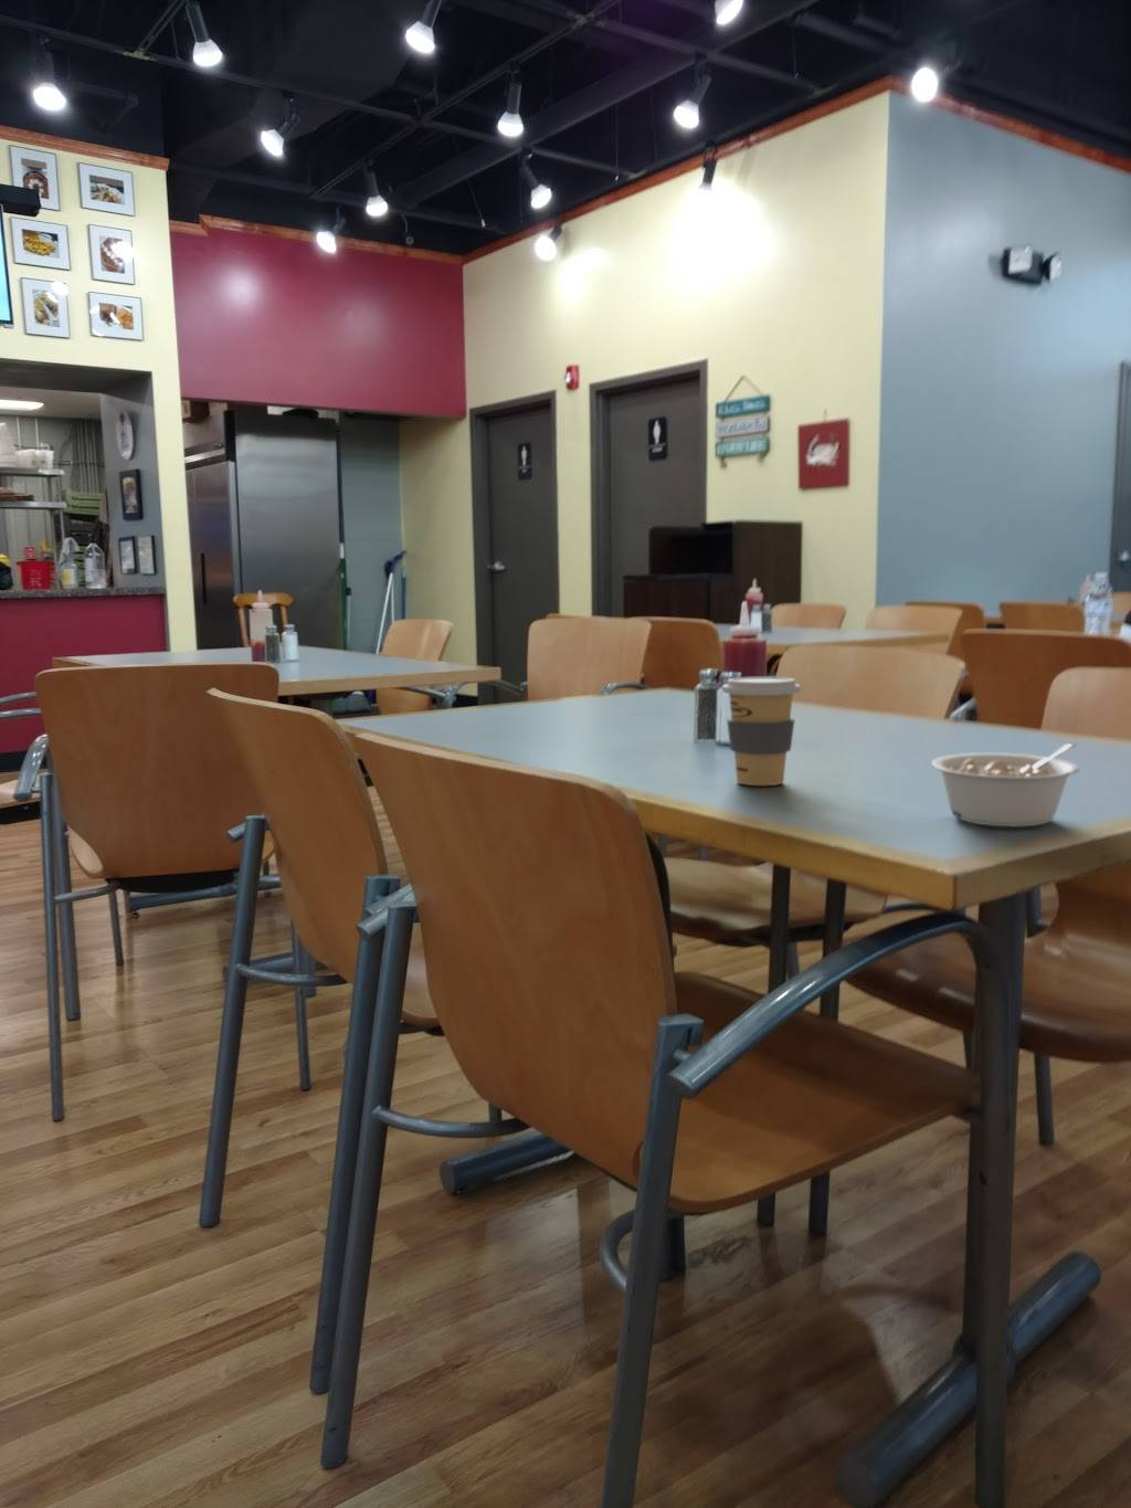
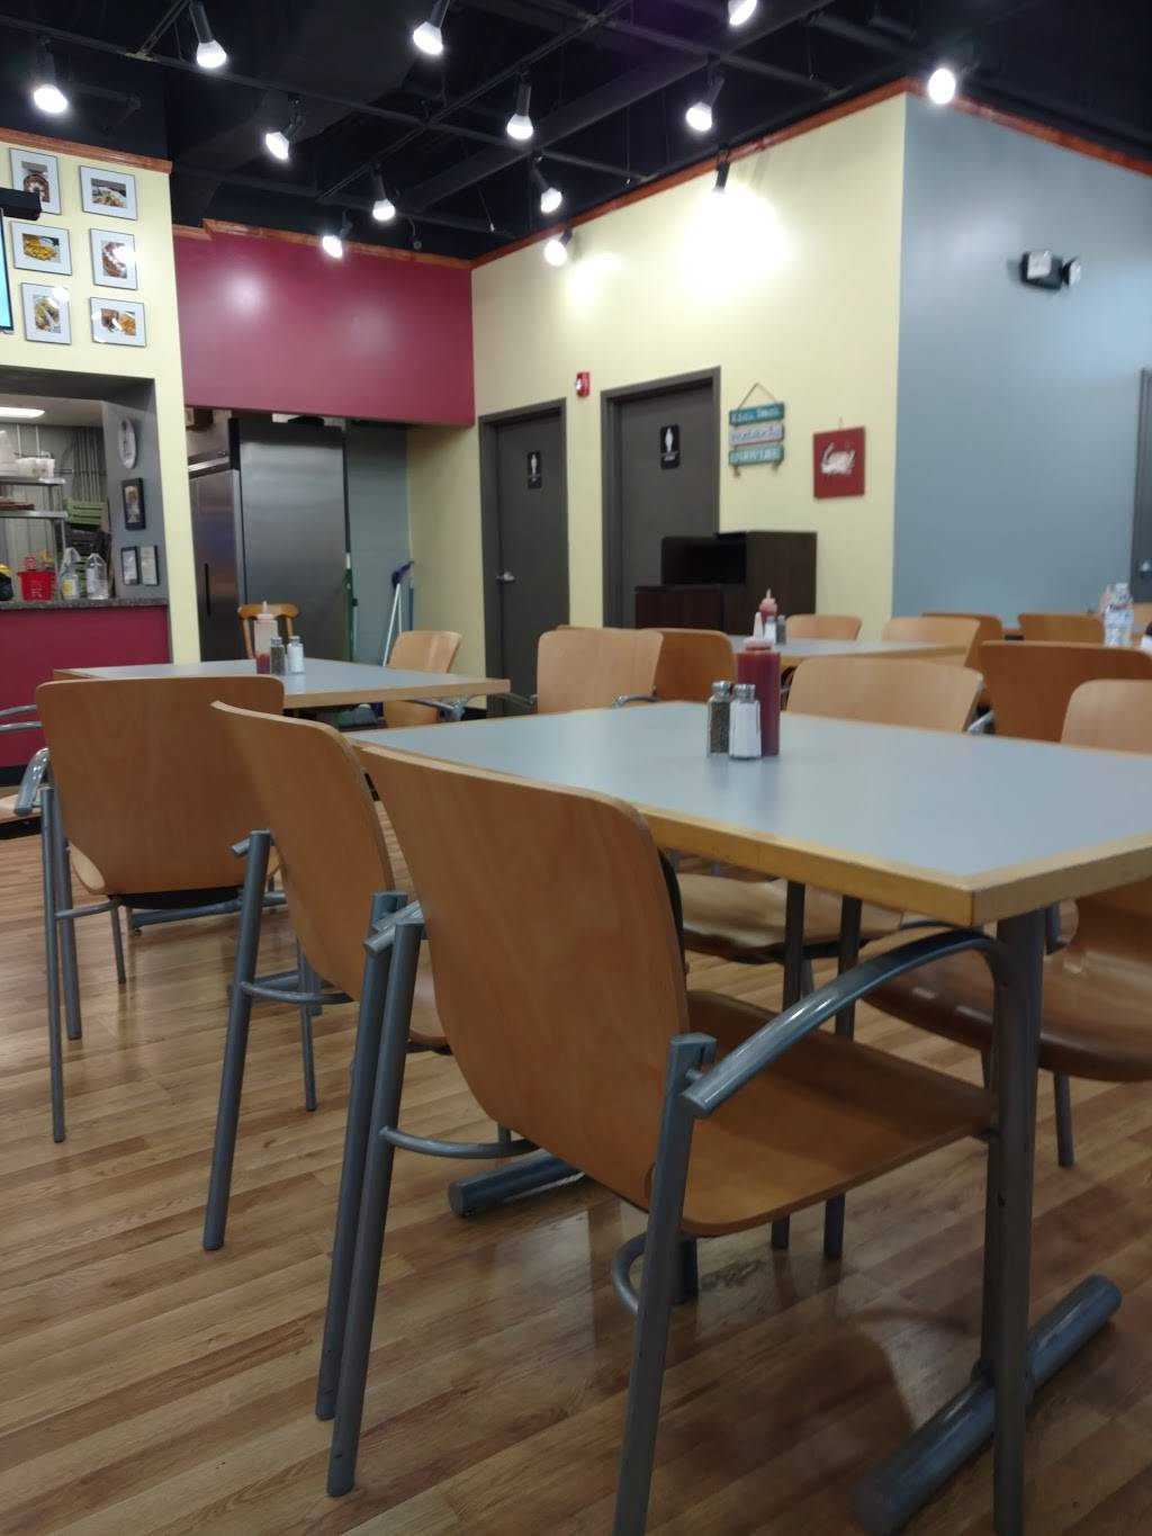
- legume [931,743,1080,827]
- coffee cup [721,676,802,787]
